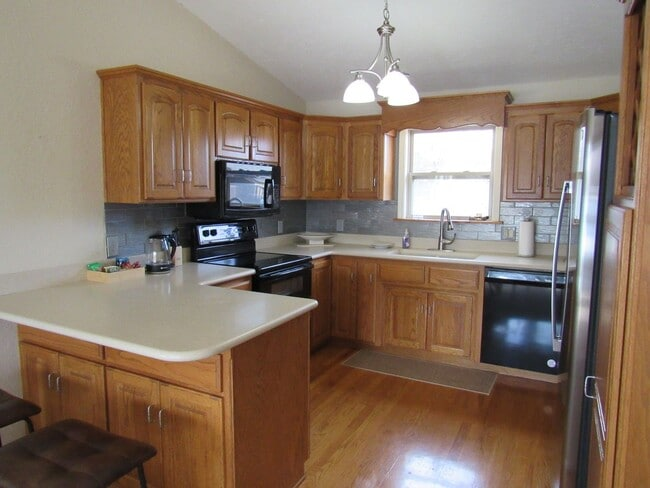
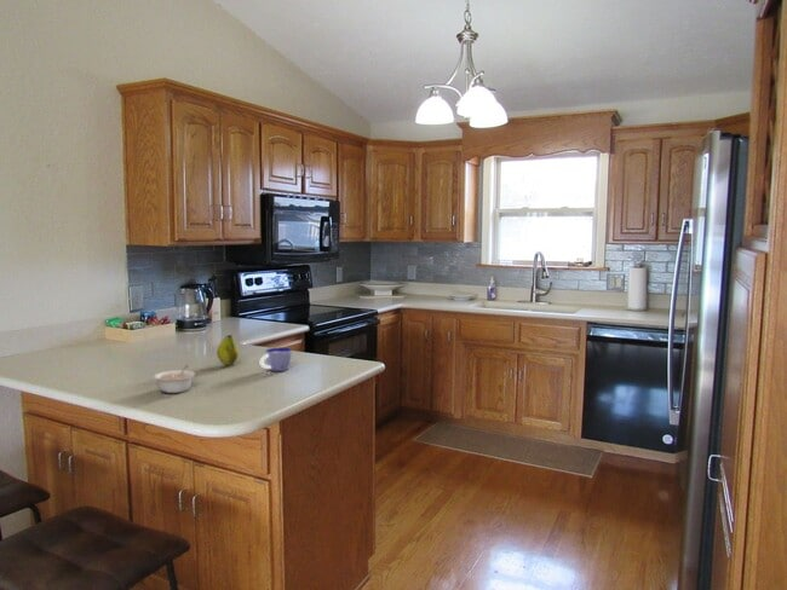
+ cup [259,347,293,372]
+ legume [153,364,196,394]
+ fruit [216,332,240,366]
